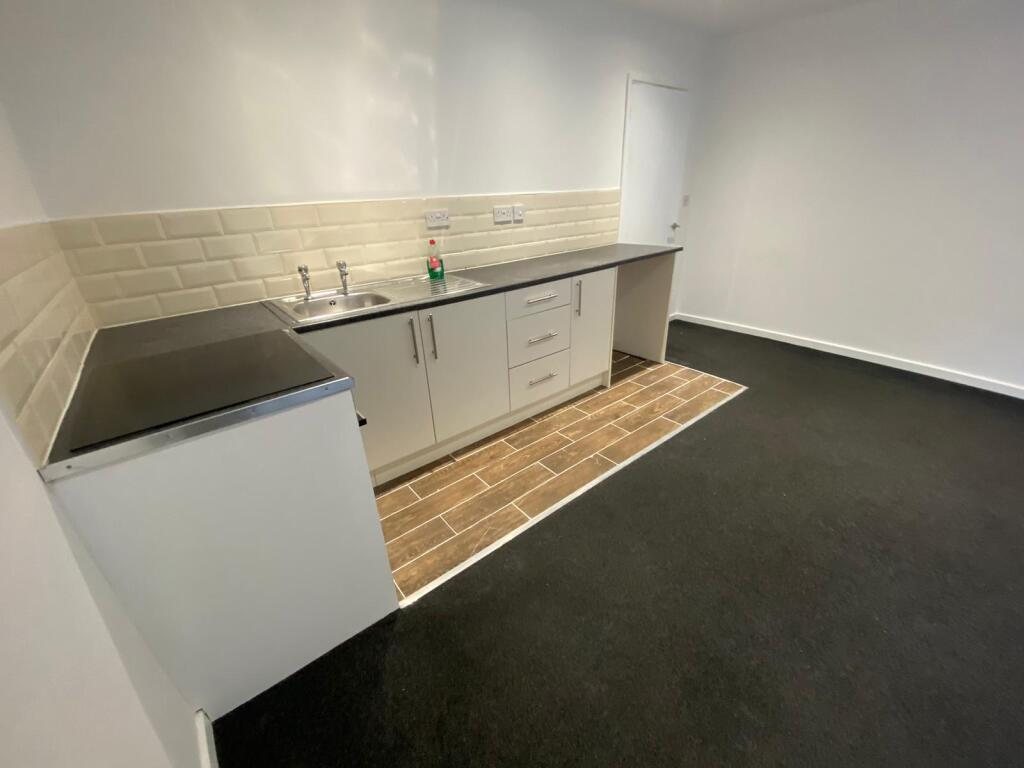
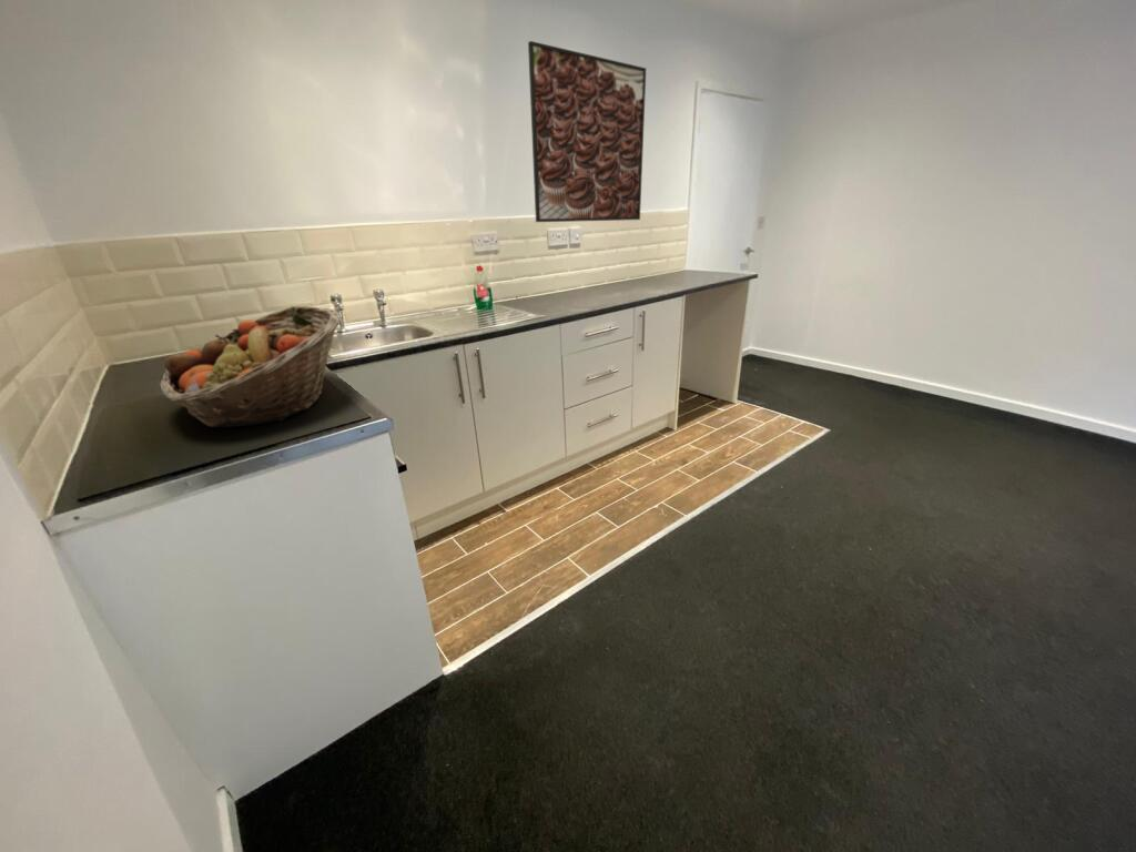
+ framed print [527,40,647,223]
+ fruit basket [160,305,342,428]
